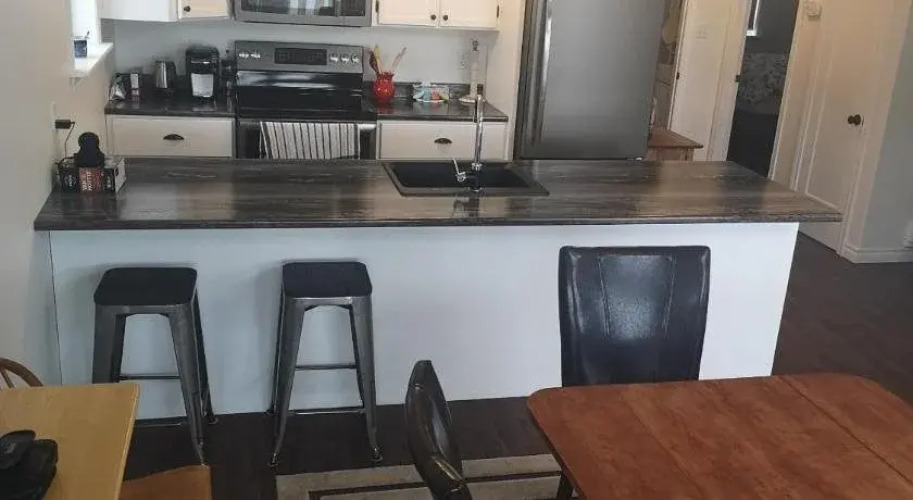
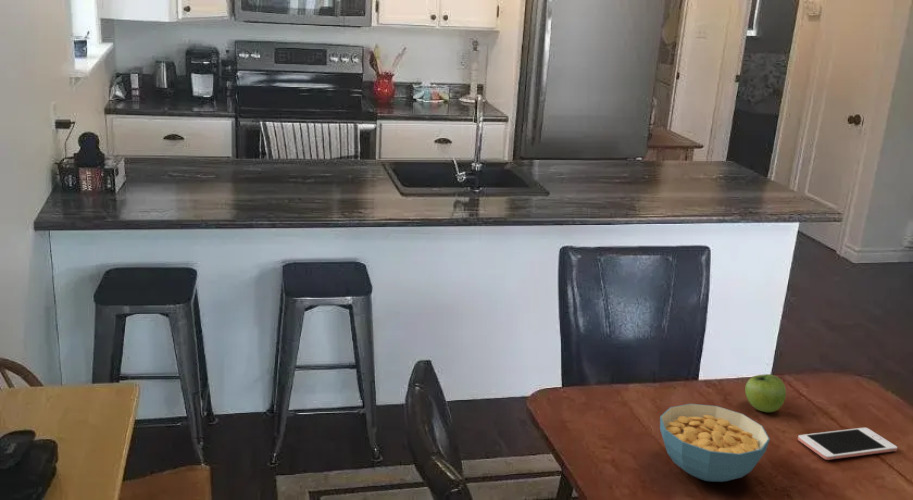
+ cereal bowl [659,403,771,483]
+ cell phone [797,427,898,461]
+ fruit [744,373,787,413]
